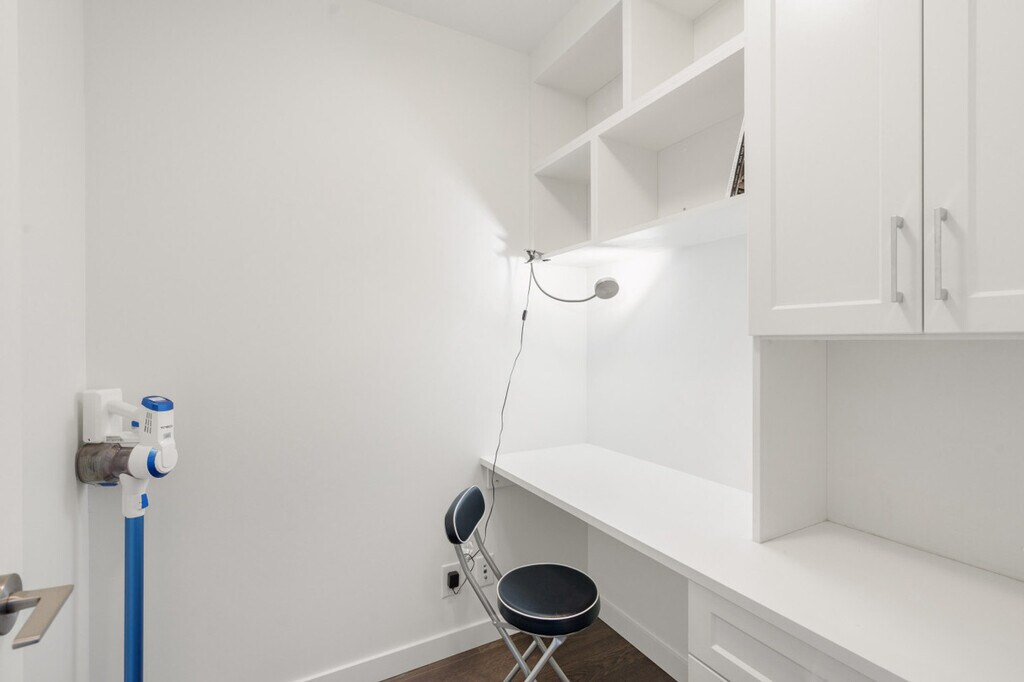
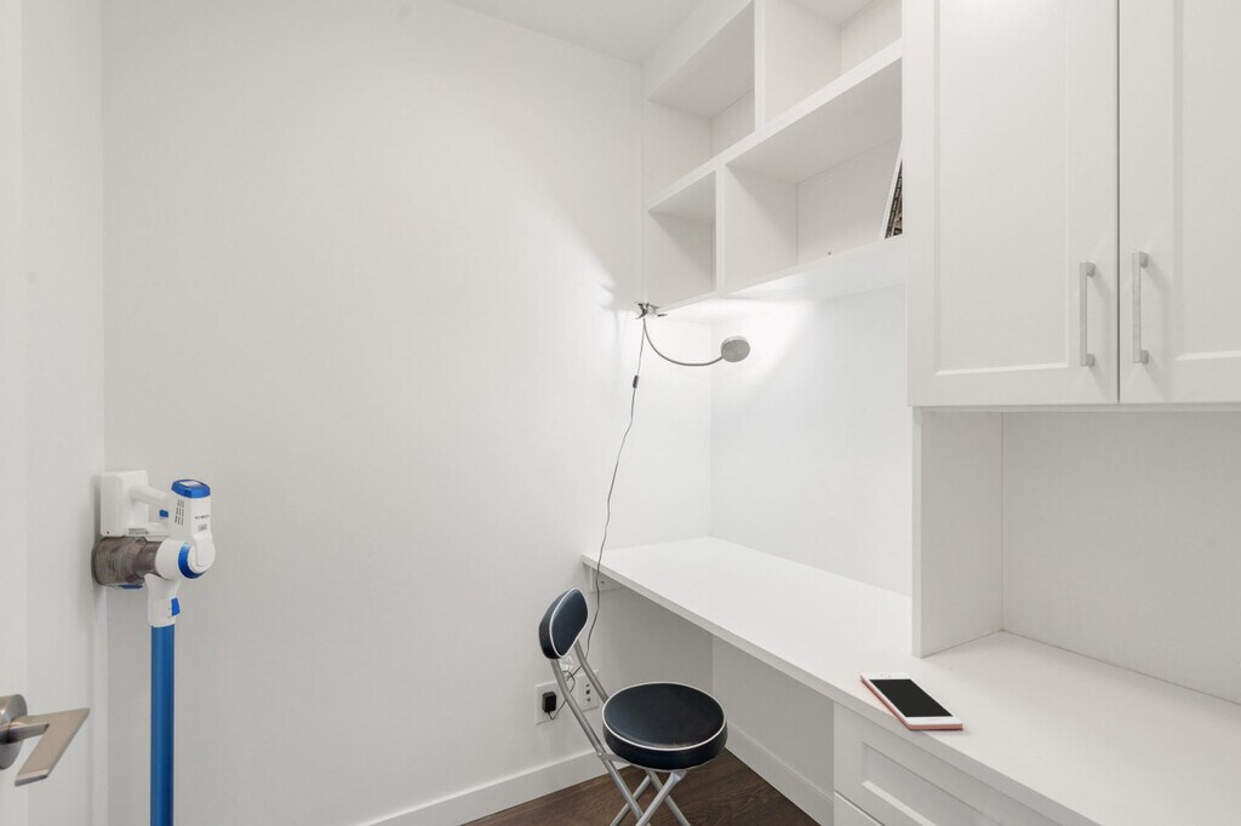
+ cell phone [859,671,963,730]
